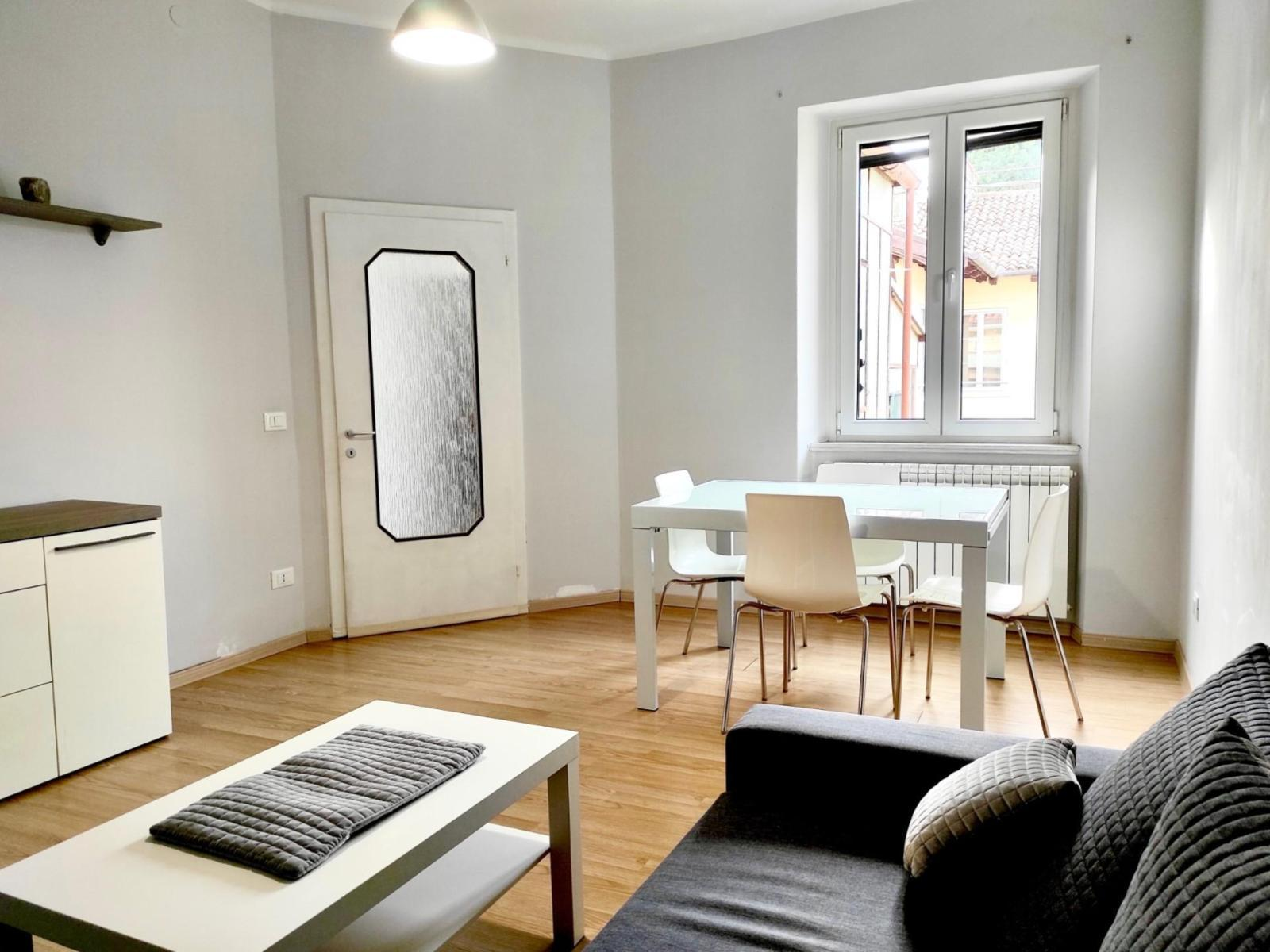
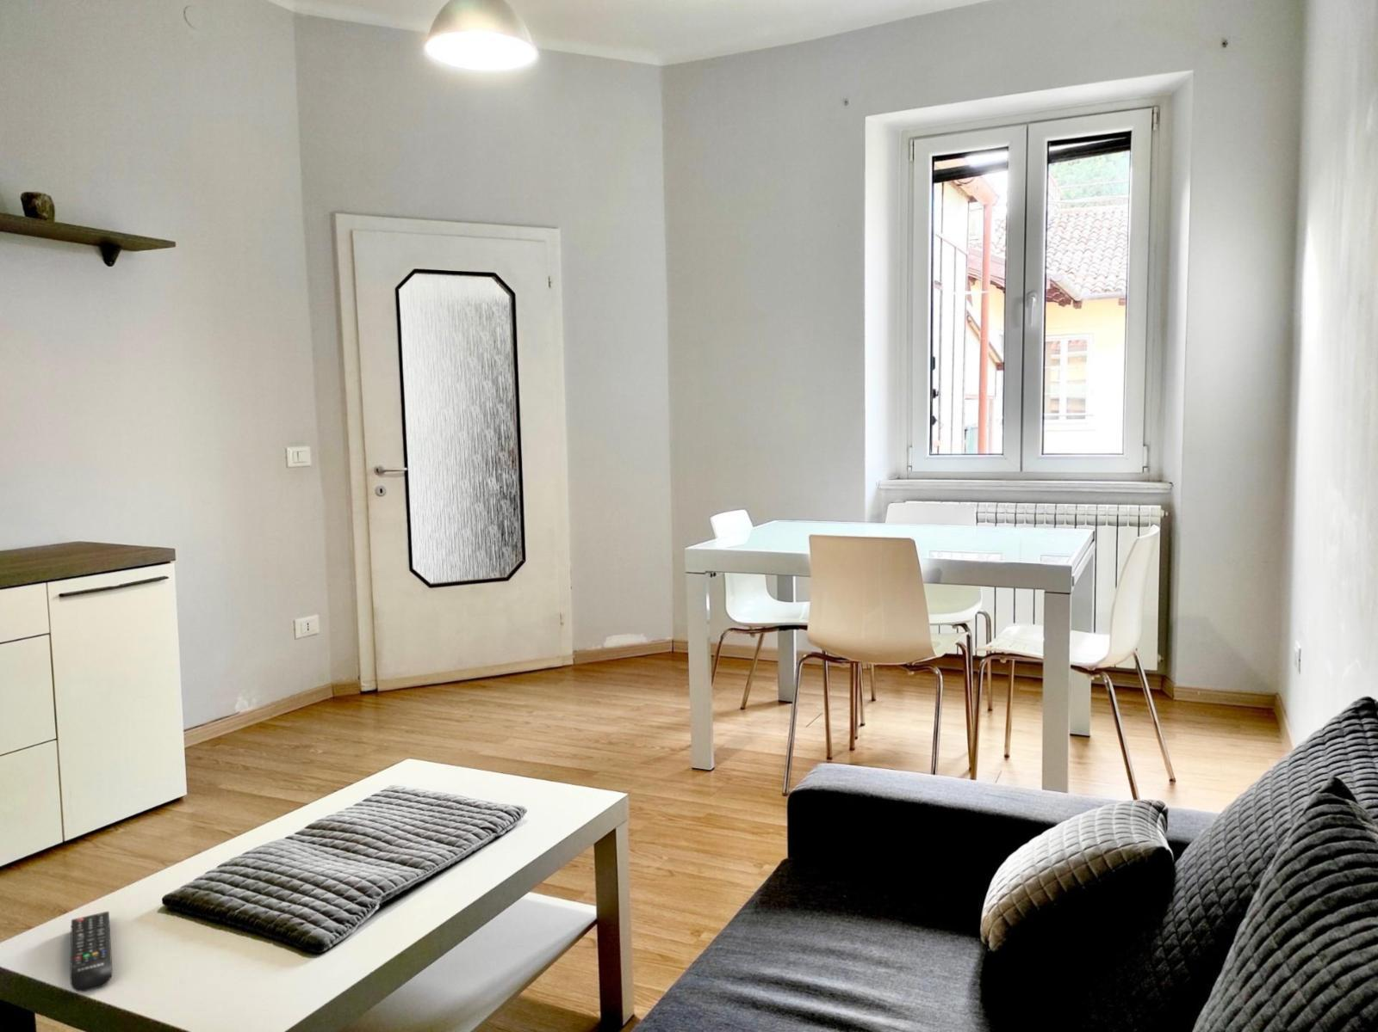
+ remote control [69,911,113,993]
